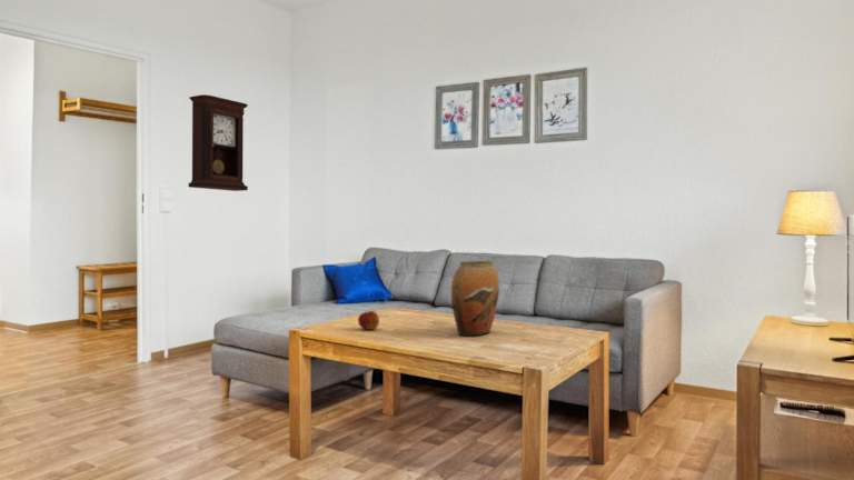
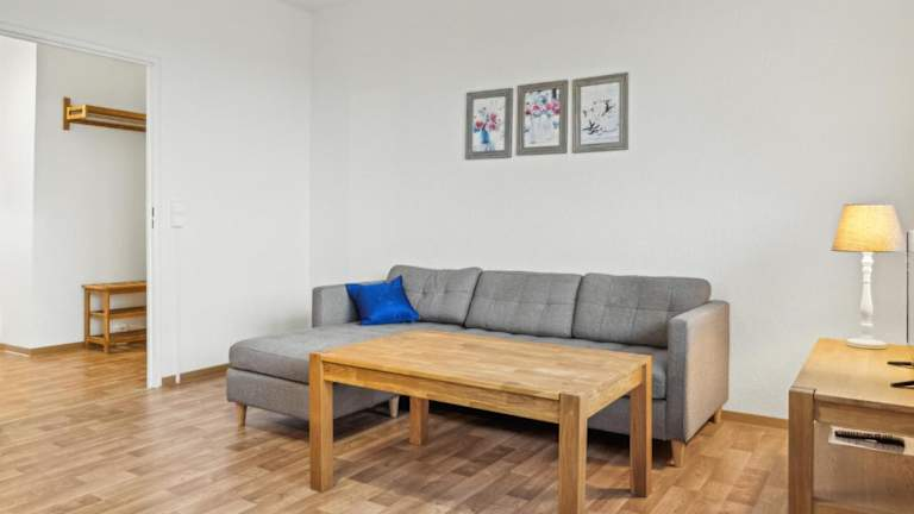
- vase [450,260,500,337]
- pendulum clock [187,93,249,192]
- apple [357,310,380,331]
